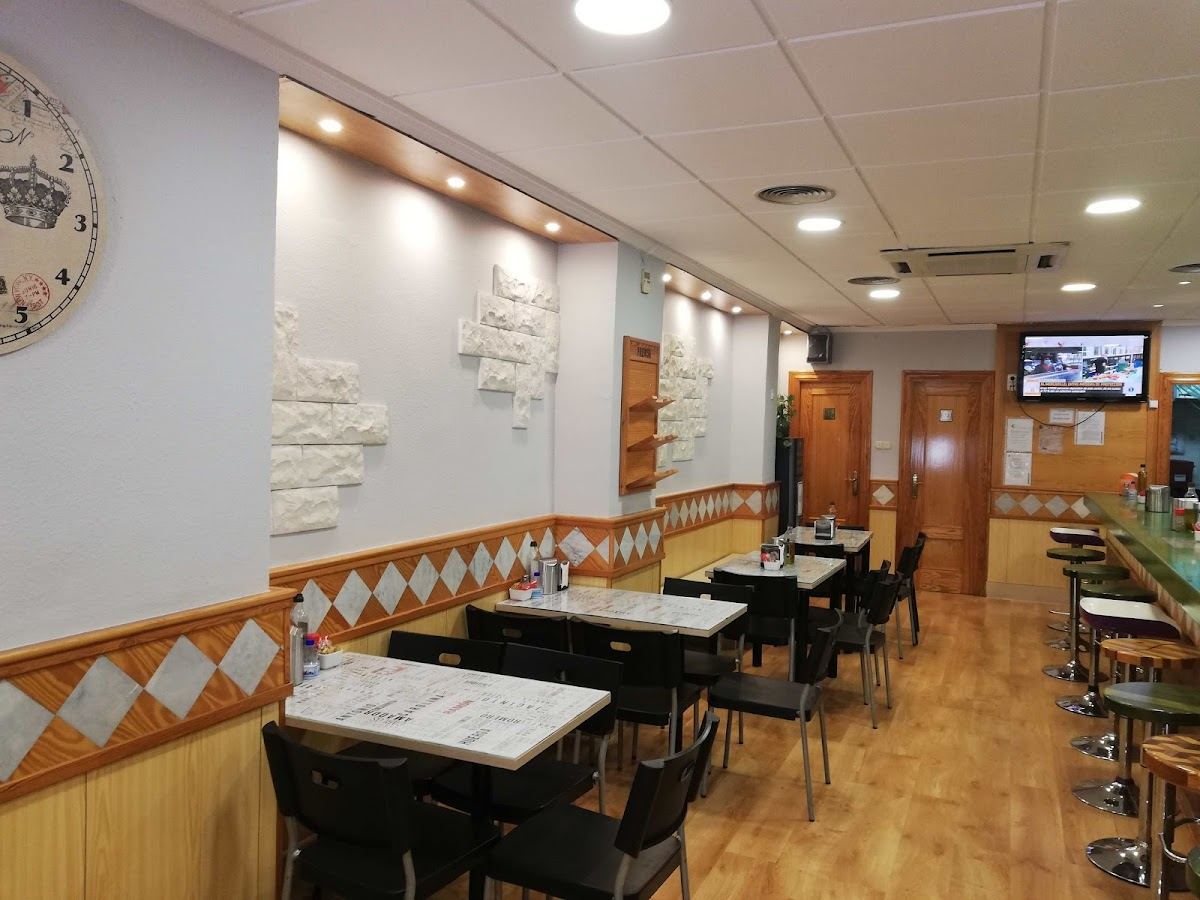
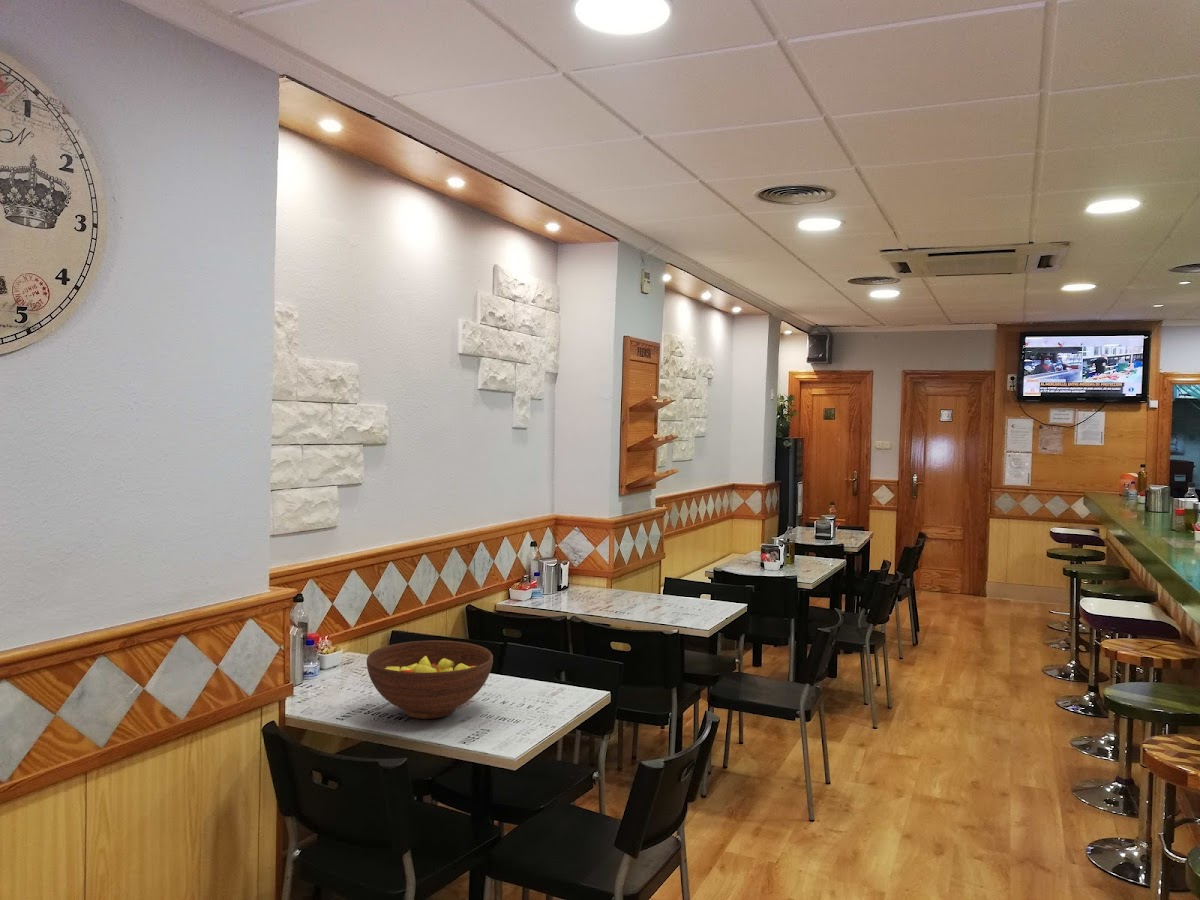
+ fruit bowl [366,640,494,720]
